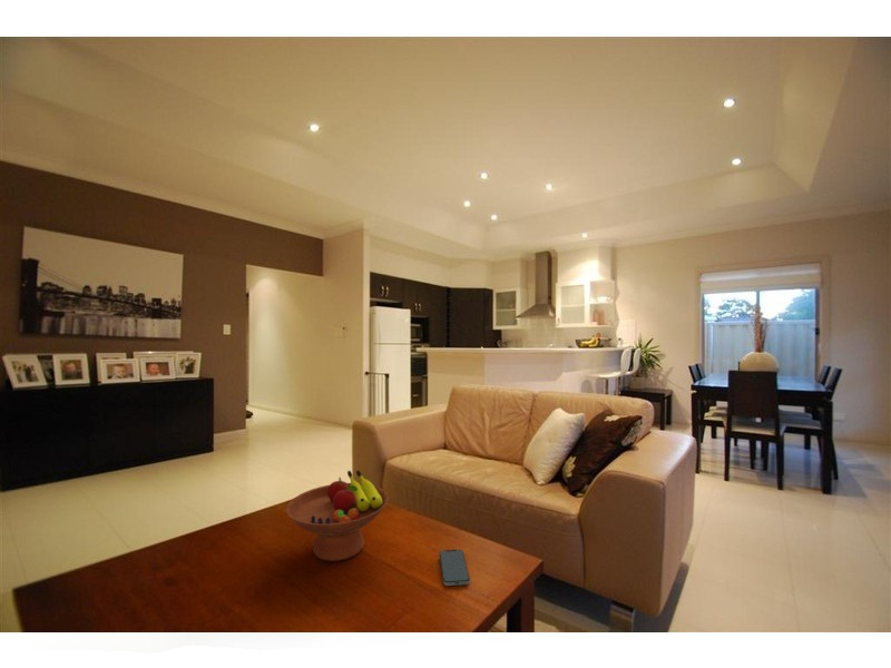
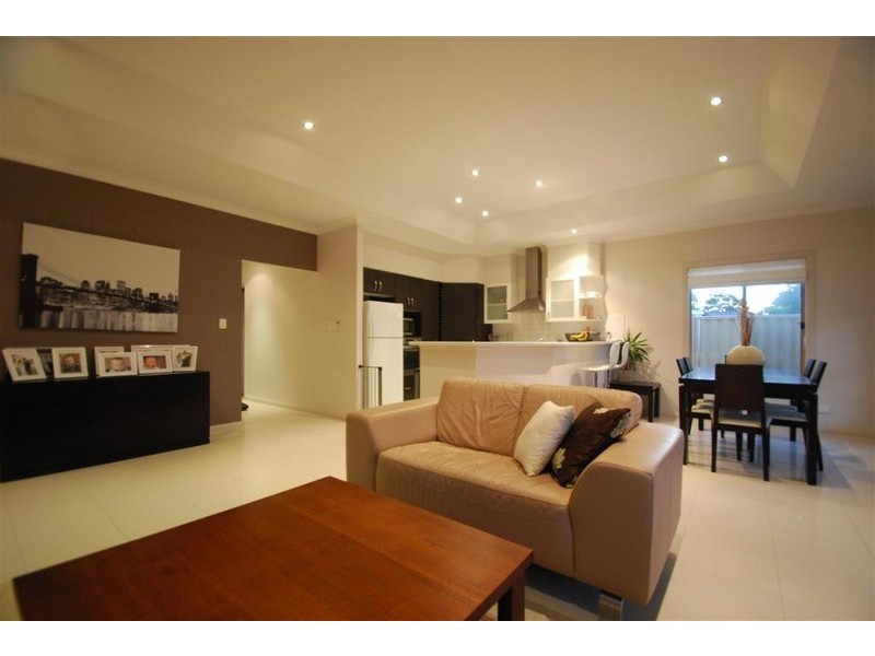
- smartphone [439,549,471,587]
- fruit bowl [285,470,390,562]
